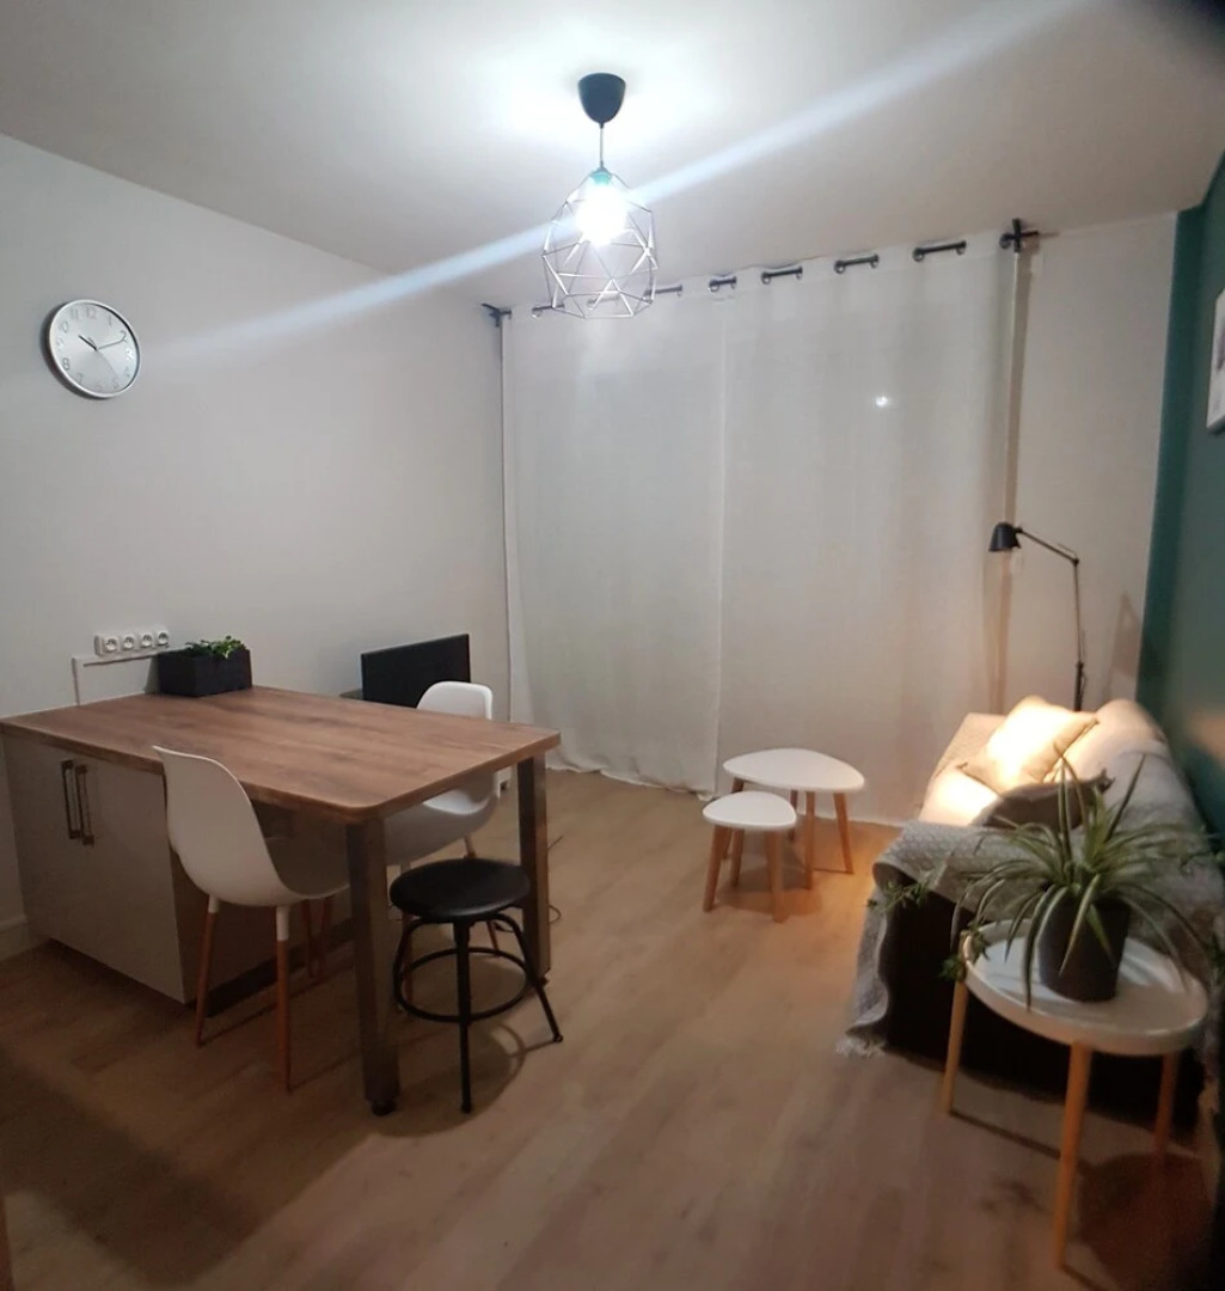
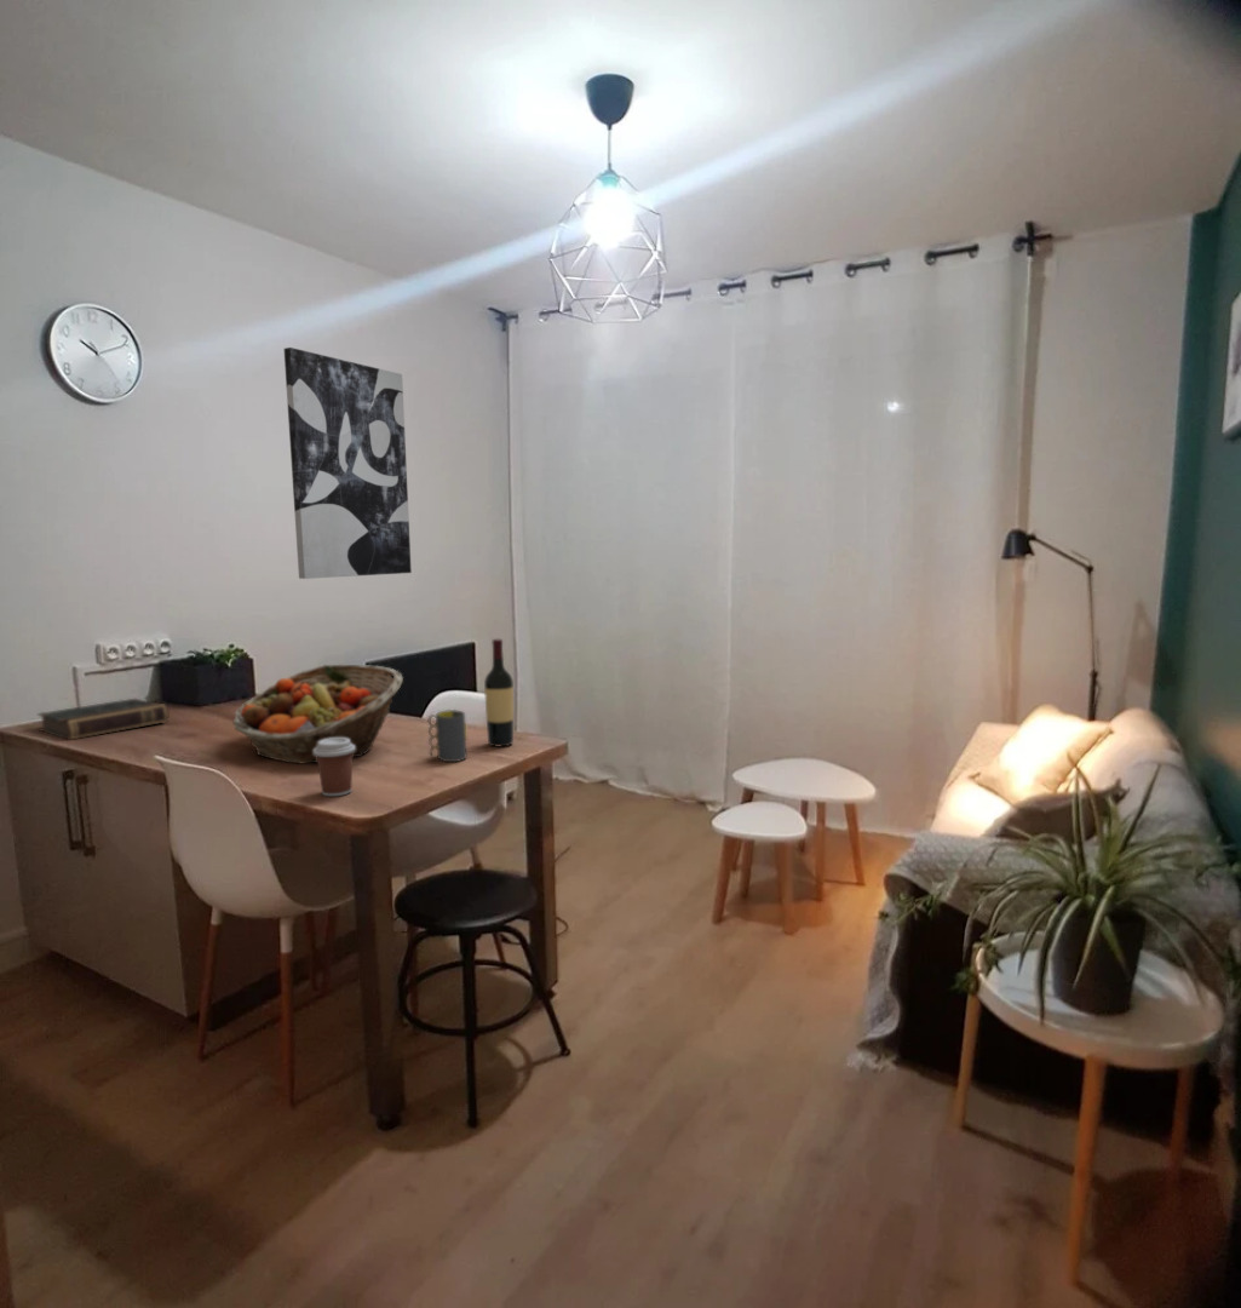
+ book [36,698,170,741]
+ fruit basket [231,664,404,765]
+ mug [427,708,469,763]
+ wall art [283,346,413,580]
+ wine bottle [483,638,515,747]
+ coffee cup [314,738,356,797]
